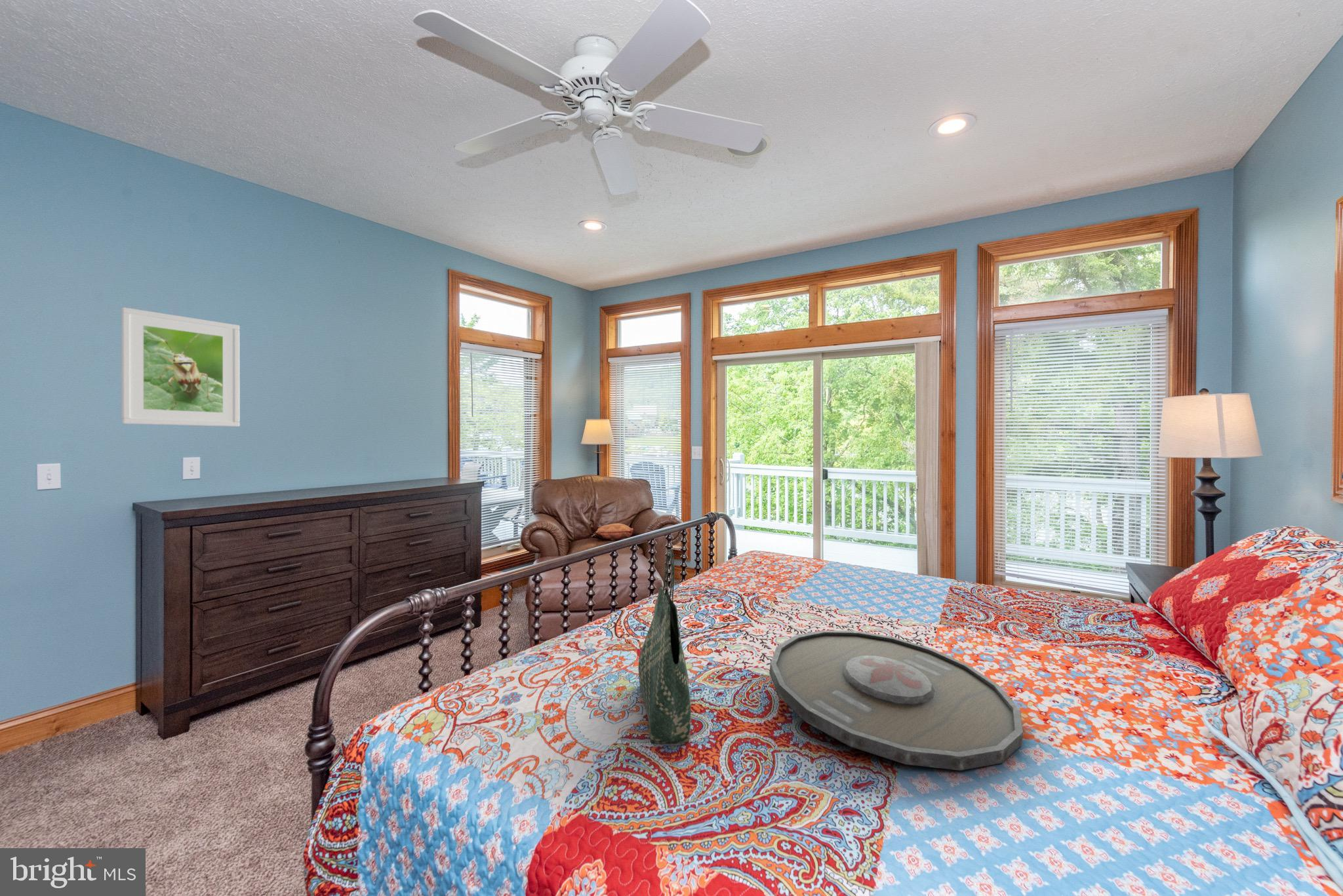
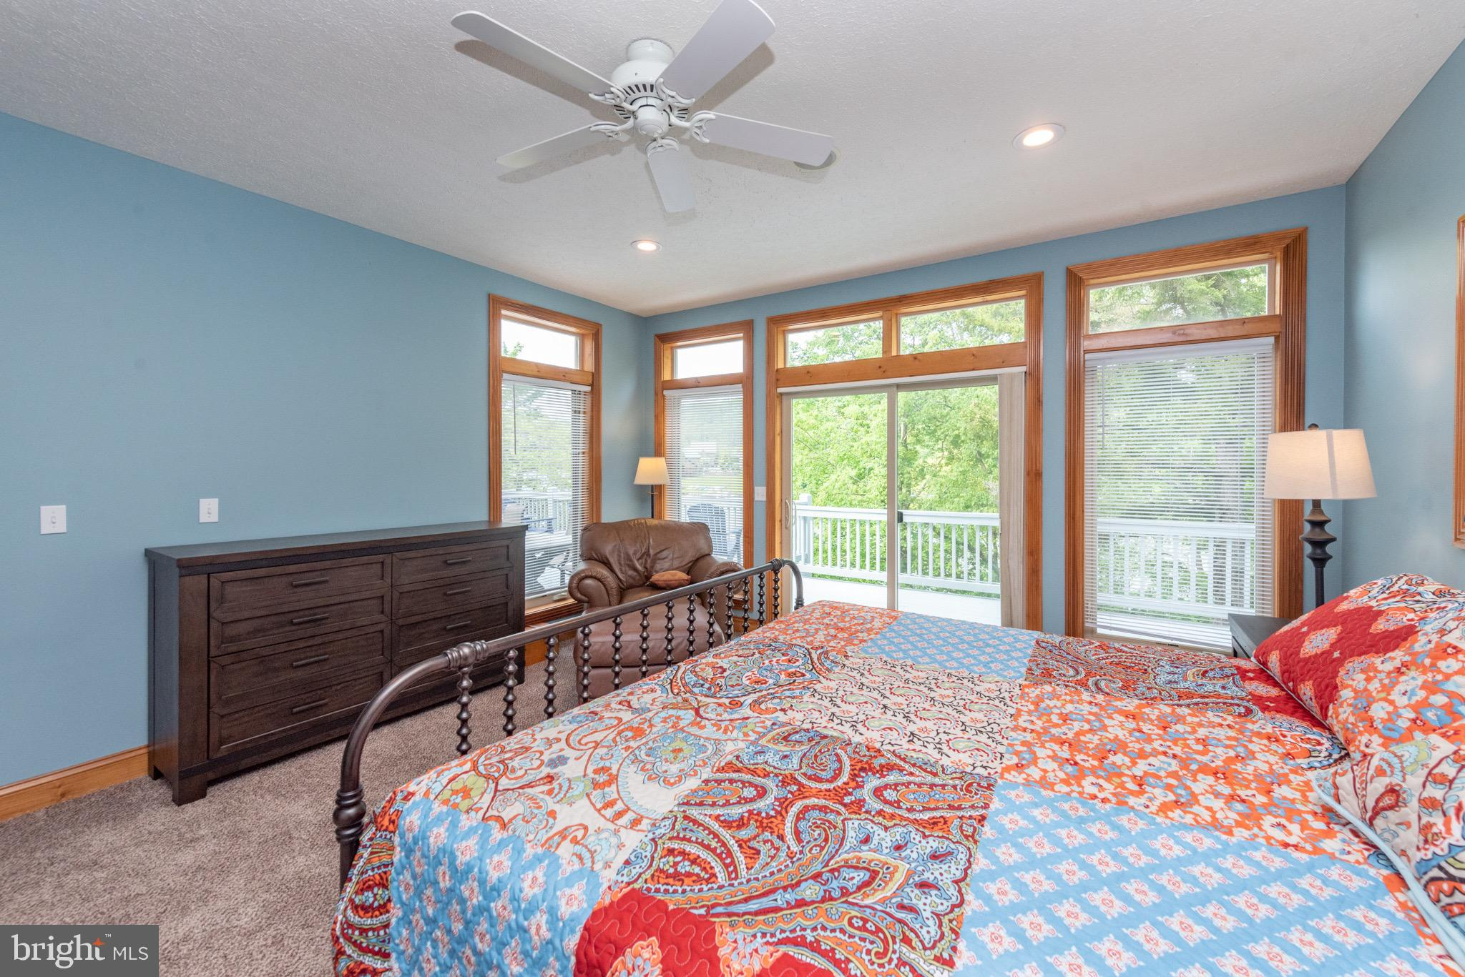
- serving tray [769,630,1024,771]
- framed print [121,307,241,427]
- tote bag [637,548,692,745]
